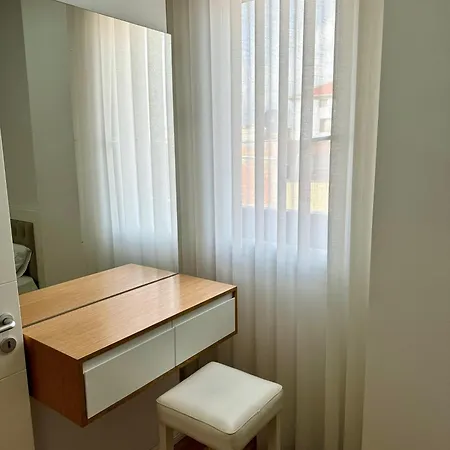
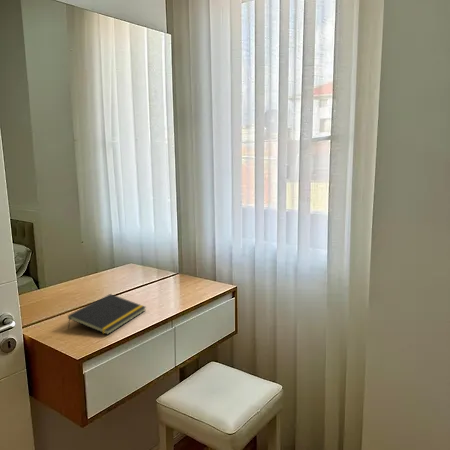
+ notepad [67,293,147,336]
